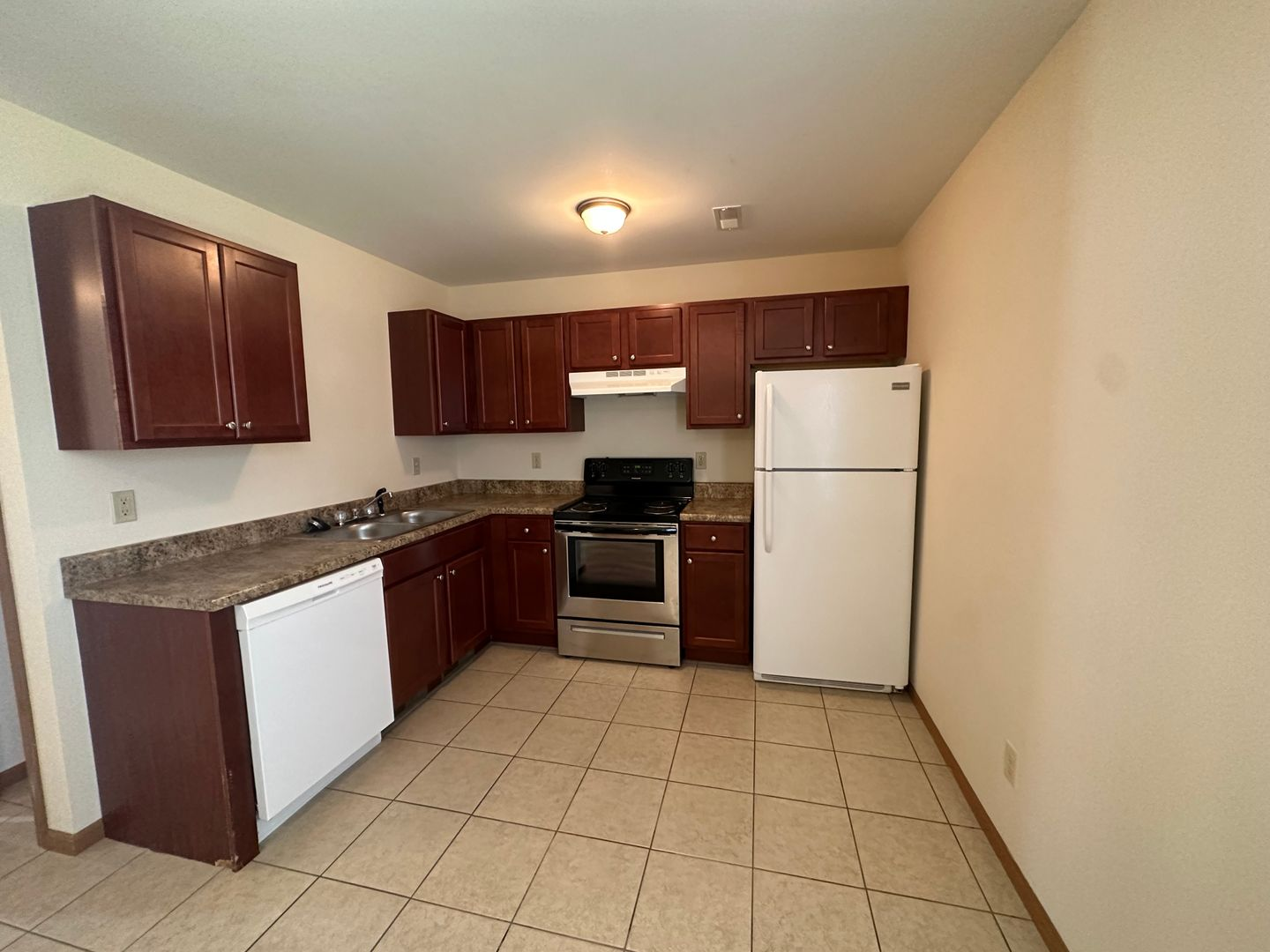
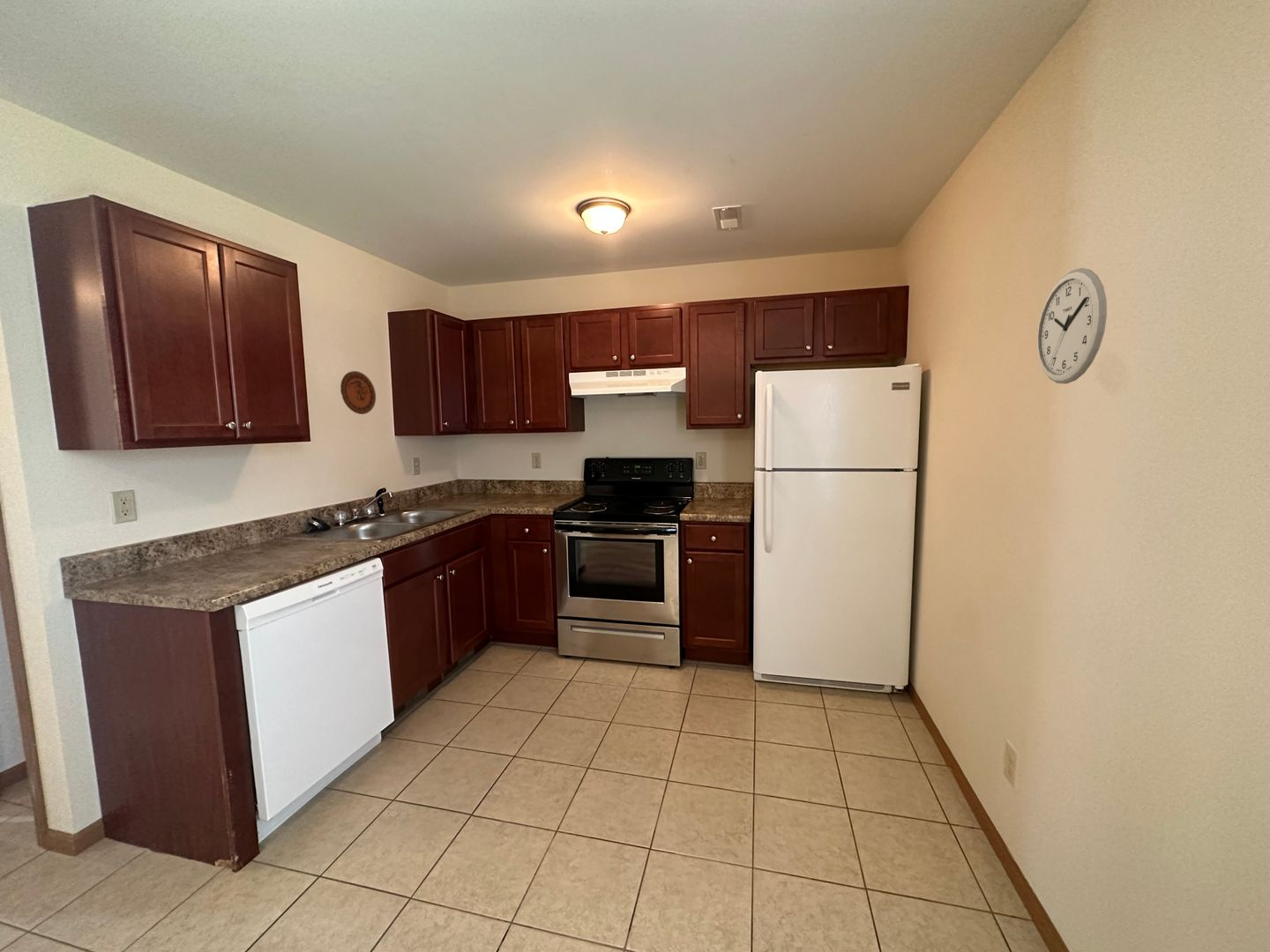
+ decorative plate [340,370,377,415]
+ wall clock [1036,267,1108,384]
